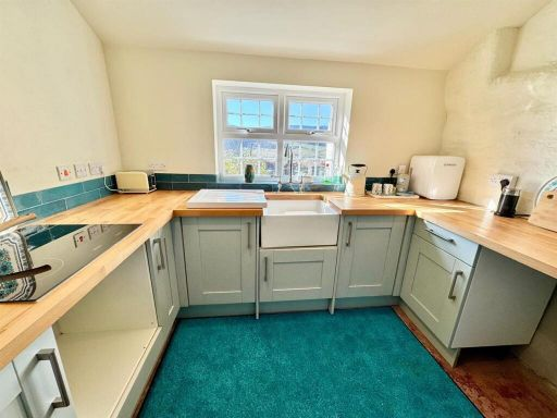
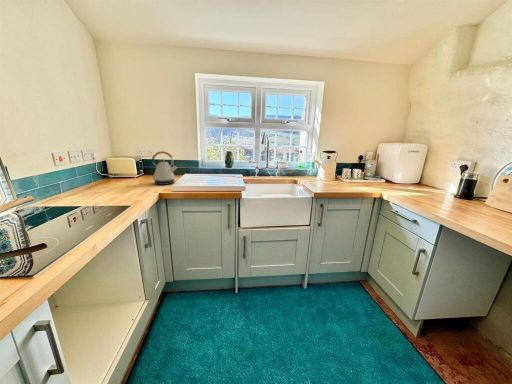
+ kettle [151,150,178,186]
